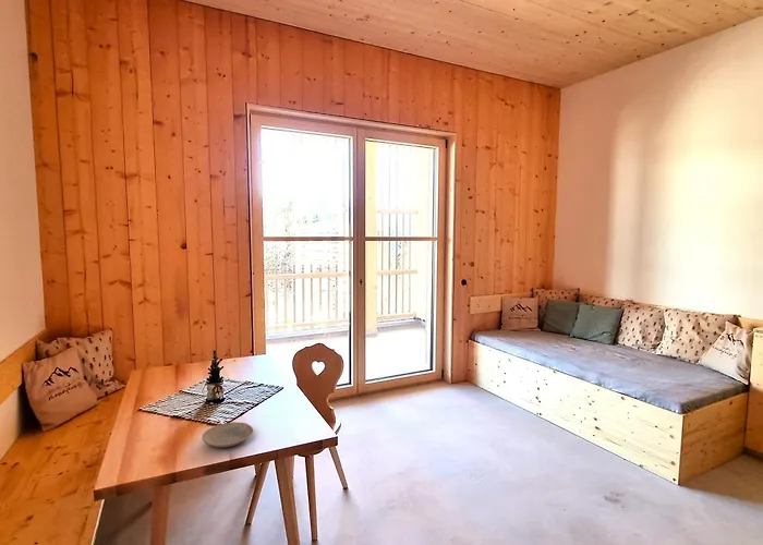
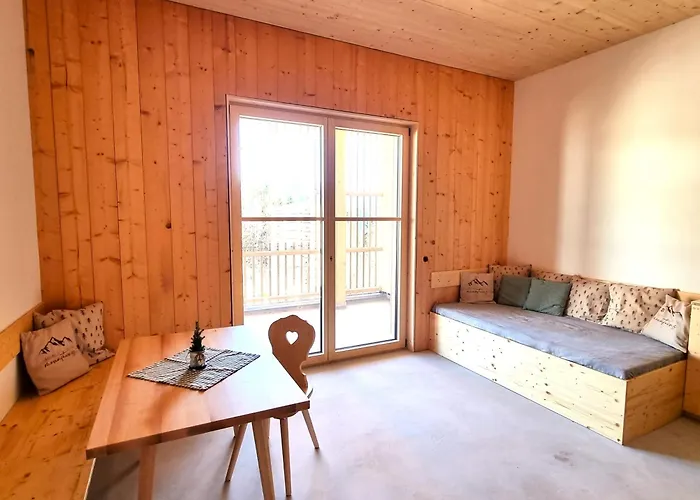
- plate [202,421,254,448]
